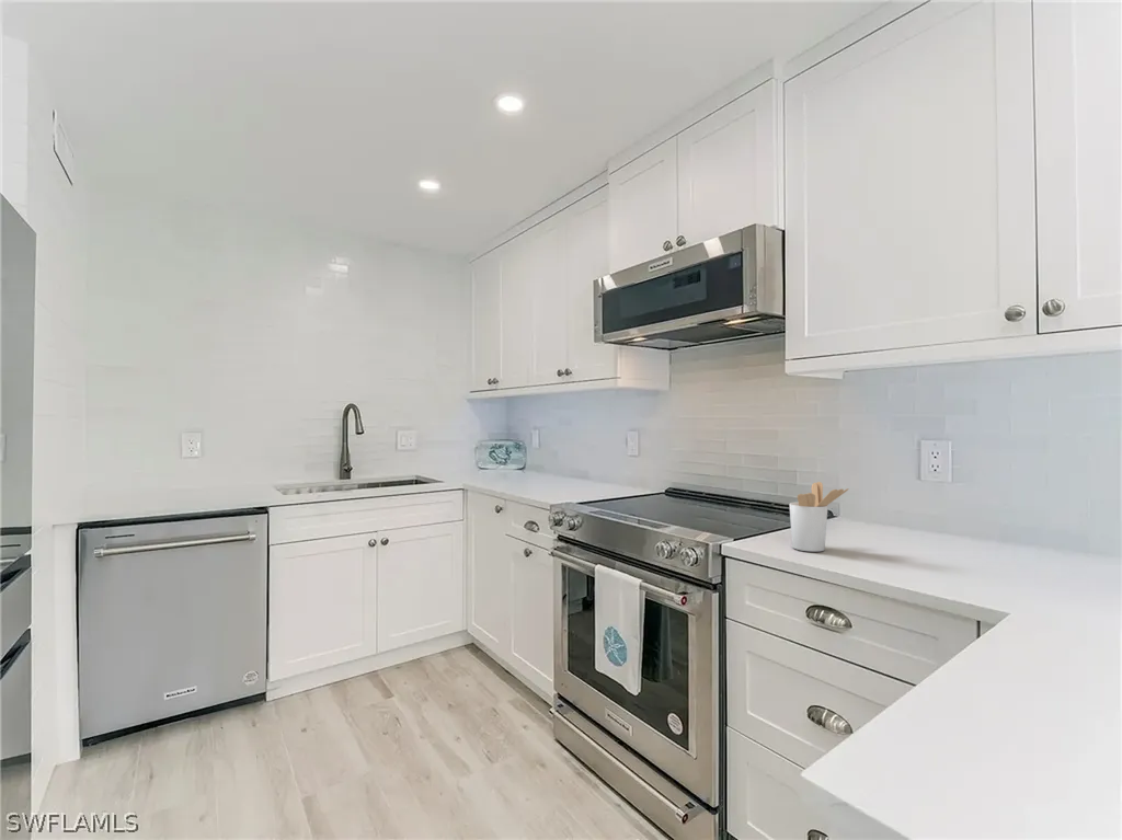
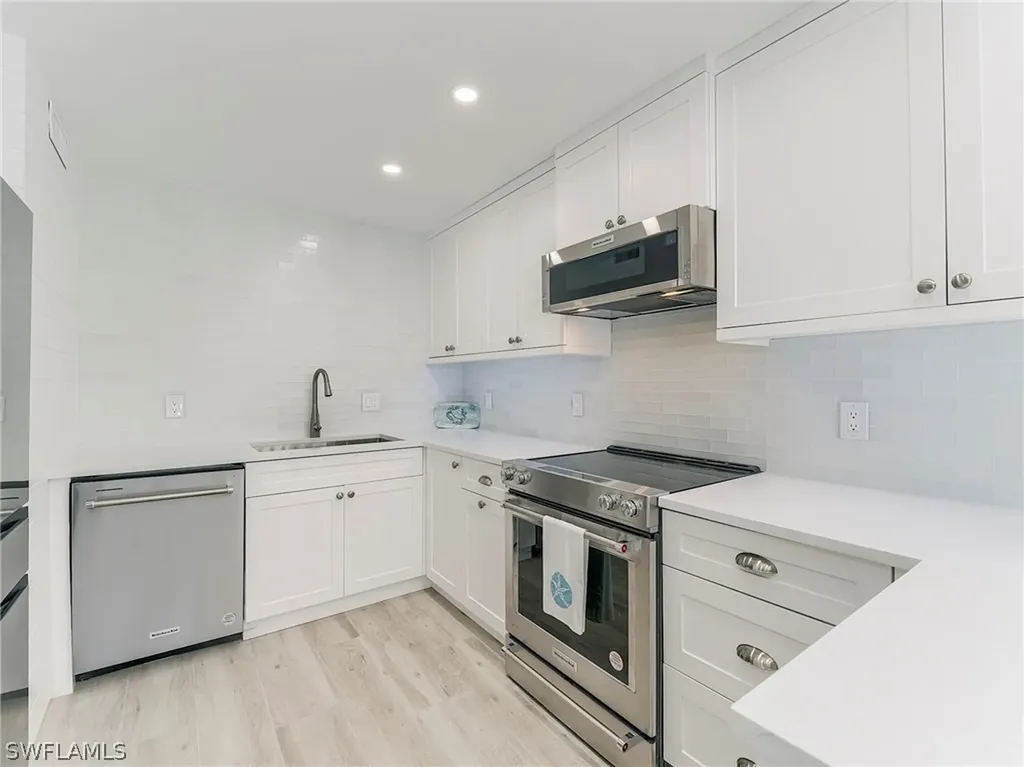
- utensil holder [788,481,849,553]
